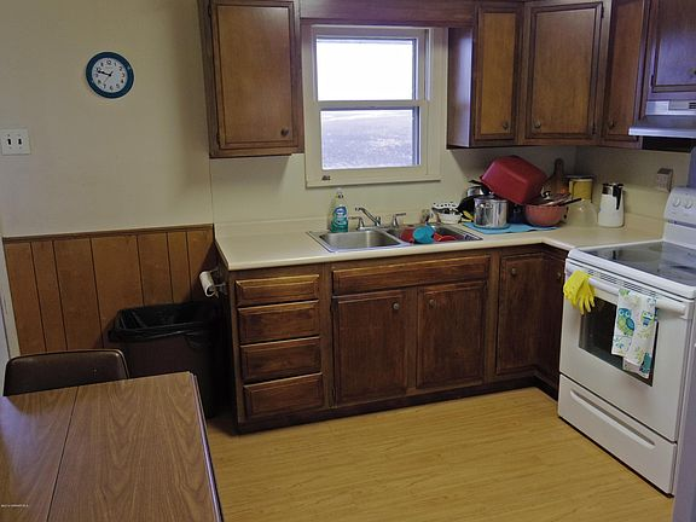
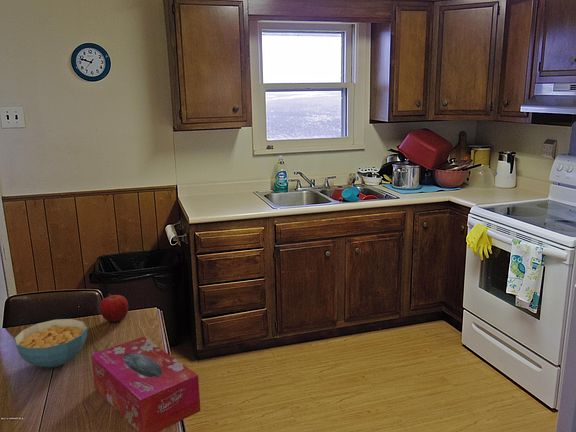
+ tissue box [90,336,201,432]
+ fruit [99,293,129,323]
+ cereal bowl [13,318,88,368]
